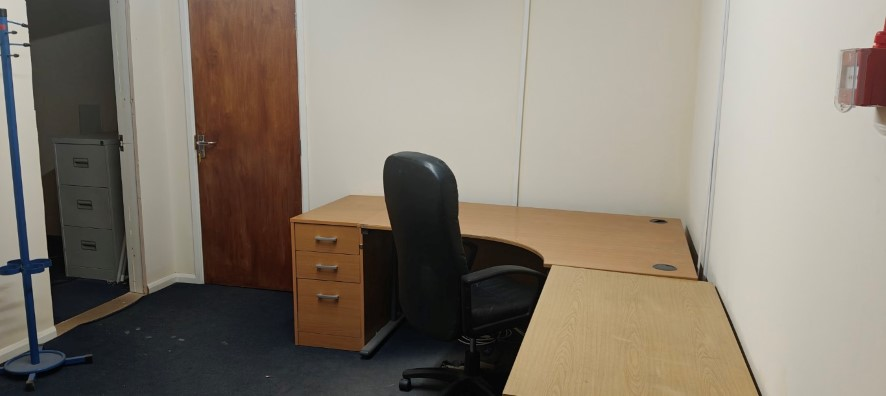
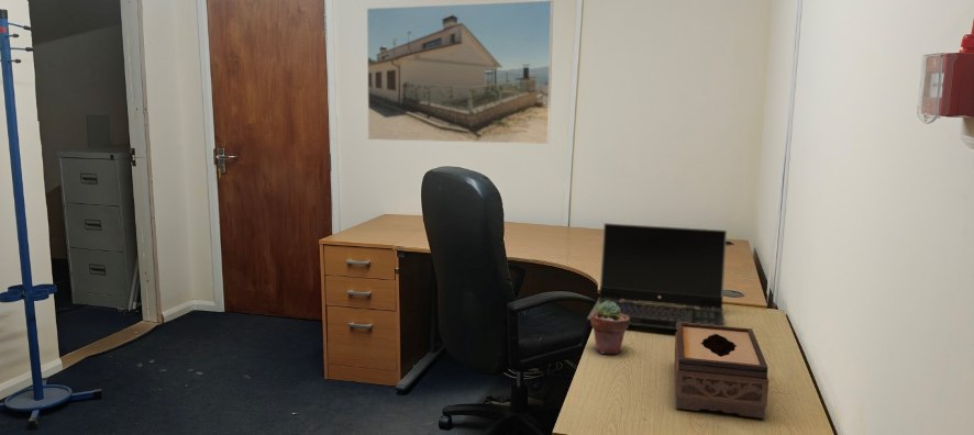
+ potted succulent [589,301,630,355]
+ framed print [366,0,554,145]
+ laptop computer [586,222,728,331]
+ tissue box [674,323,770,420]
